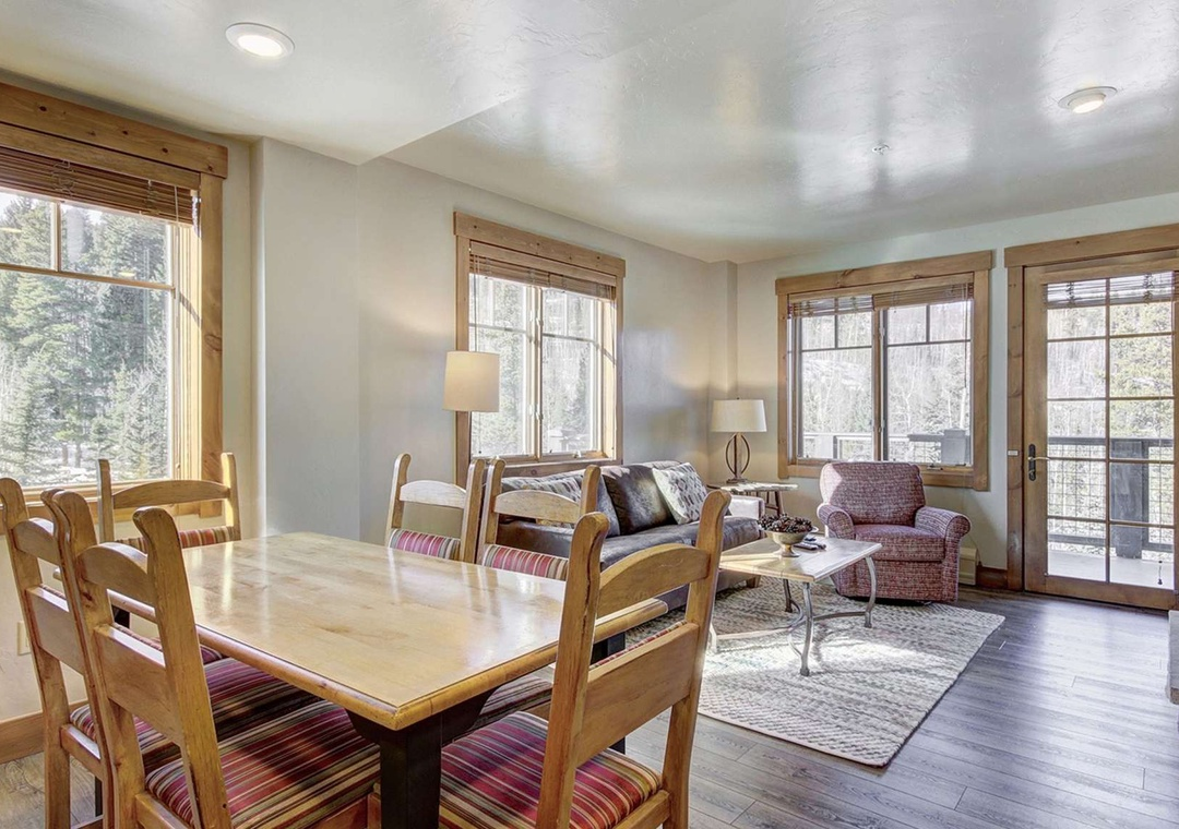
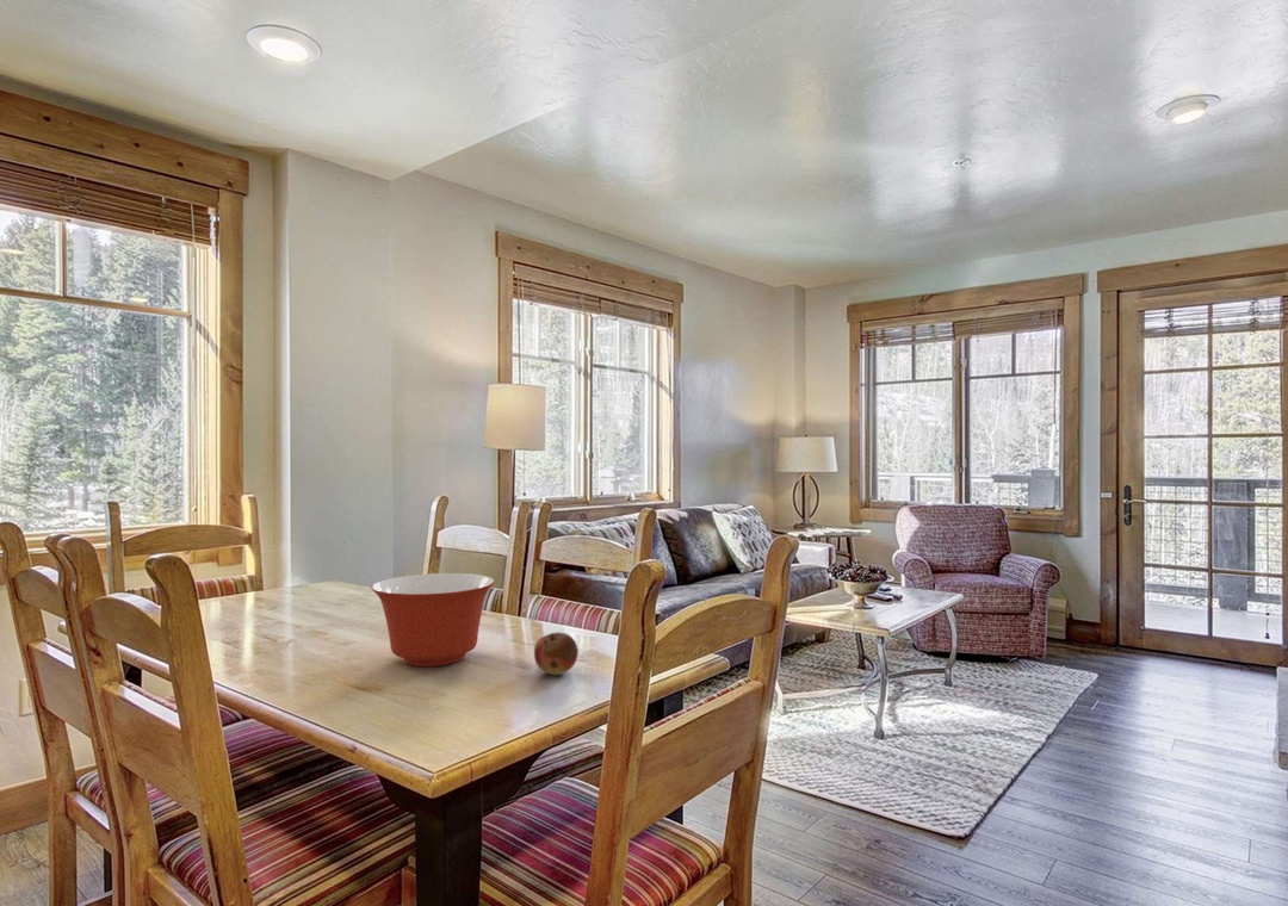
+ mixing bowl [370,572,496,668]
+ fruit [533,632,580,676]
